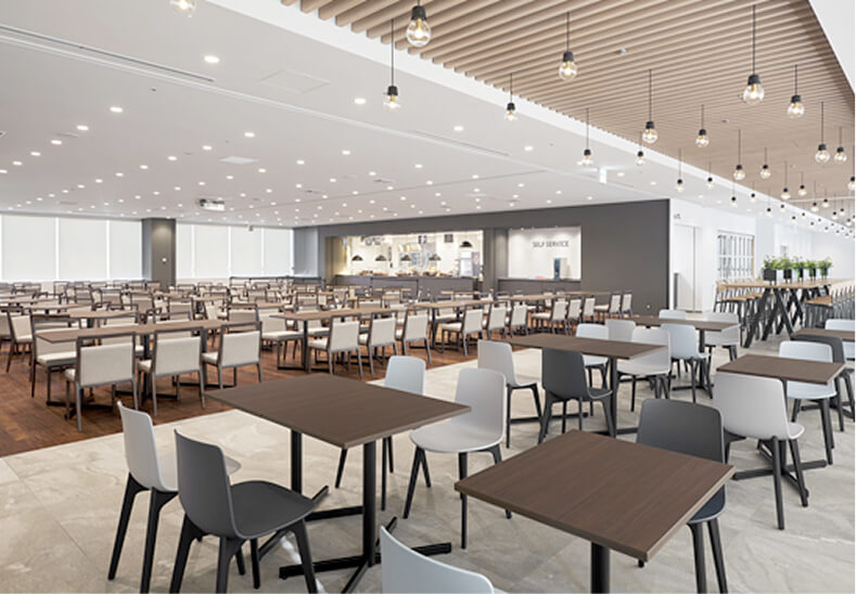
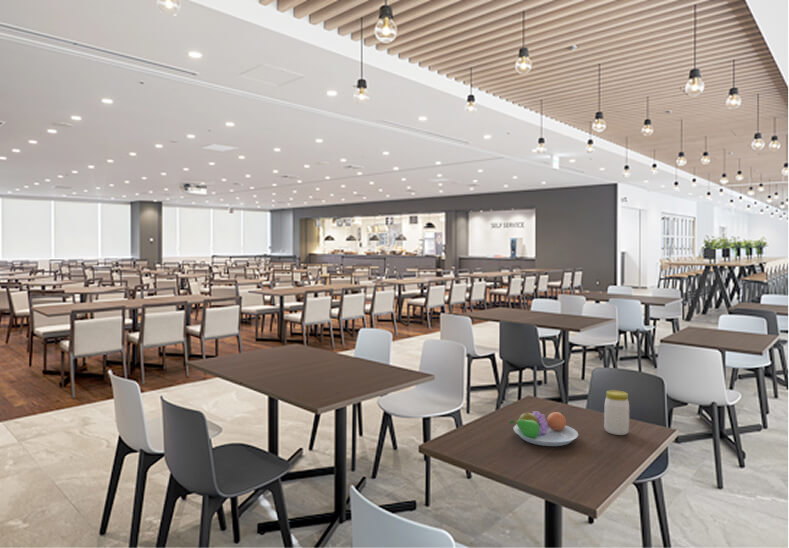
+ jar [603,389,630,436]
+ fruit bowl [508,407,579,447]
